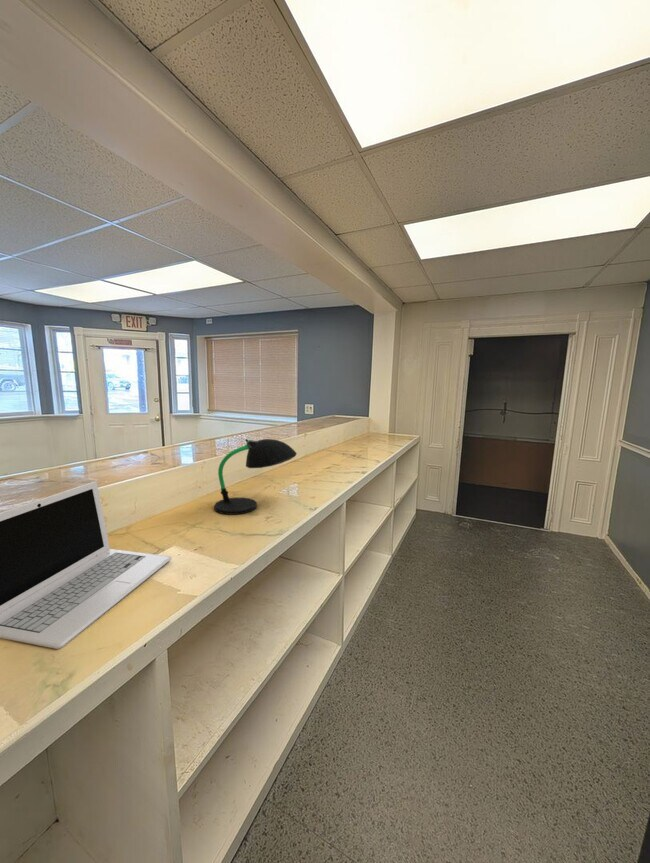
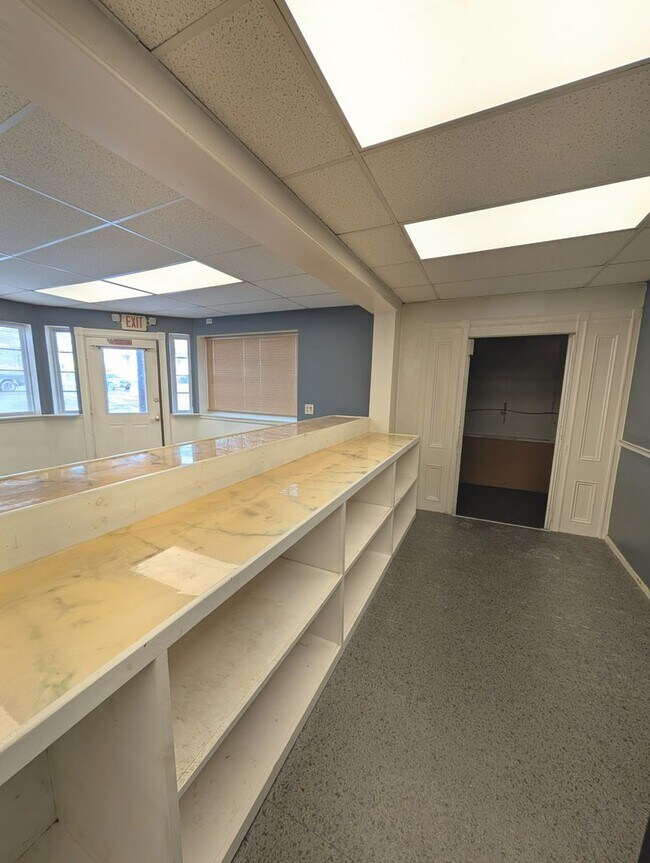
- laptop [0,480,173,650]
- desk lamp [213,438,298,516]
